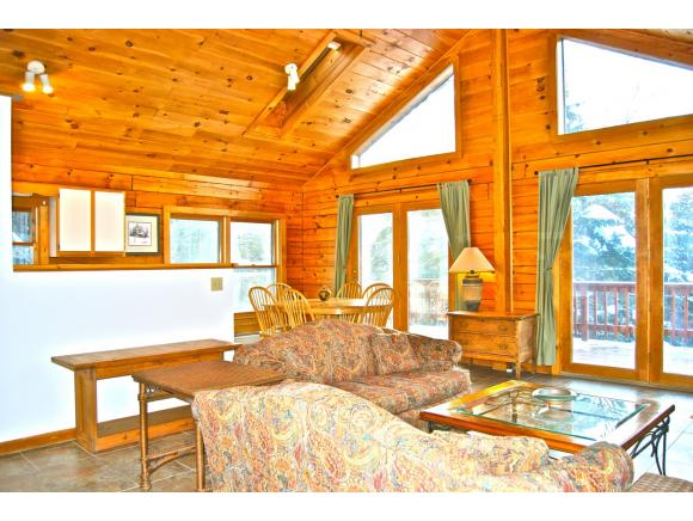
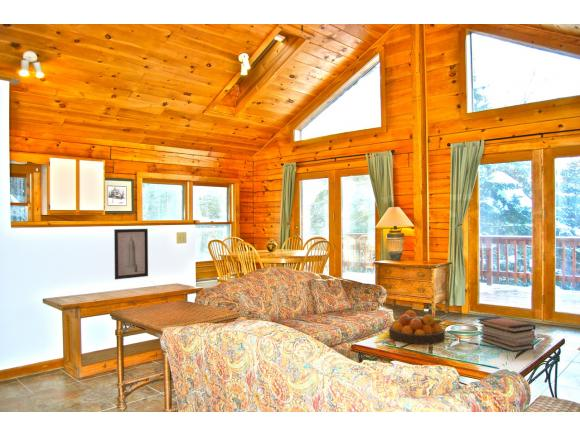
+ wall art [113,228,149,280]
+ fruit bowl [388,309,446,345]
+ book stack [477,315,537,352]
